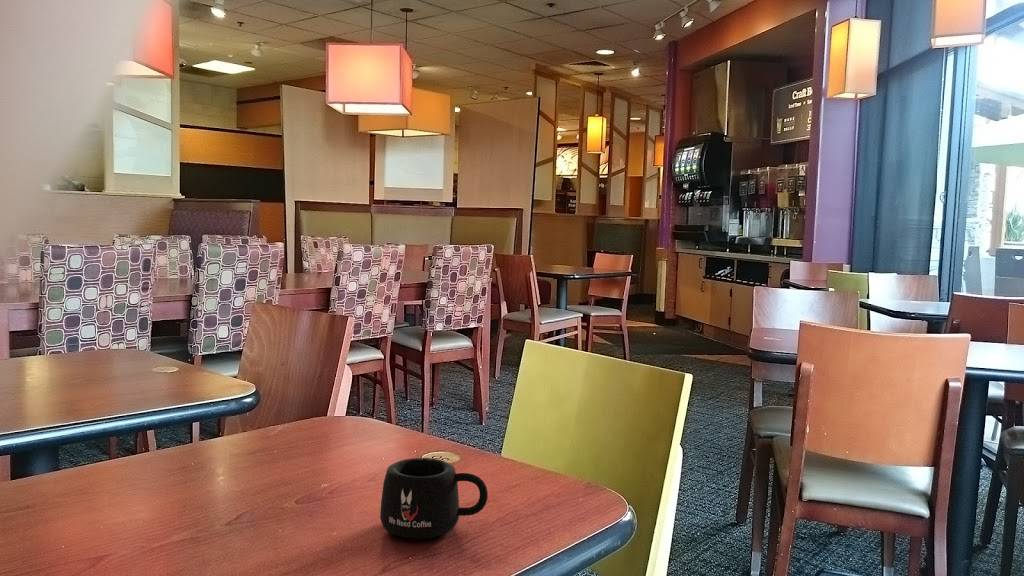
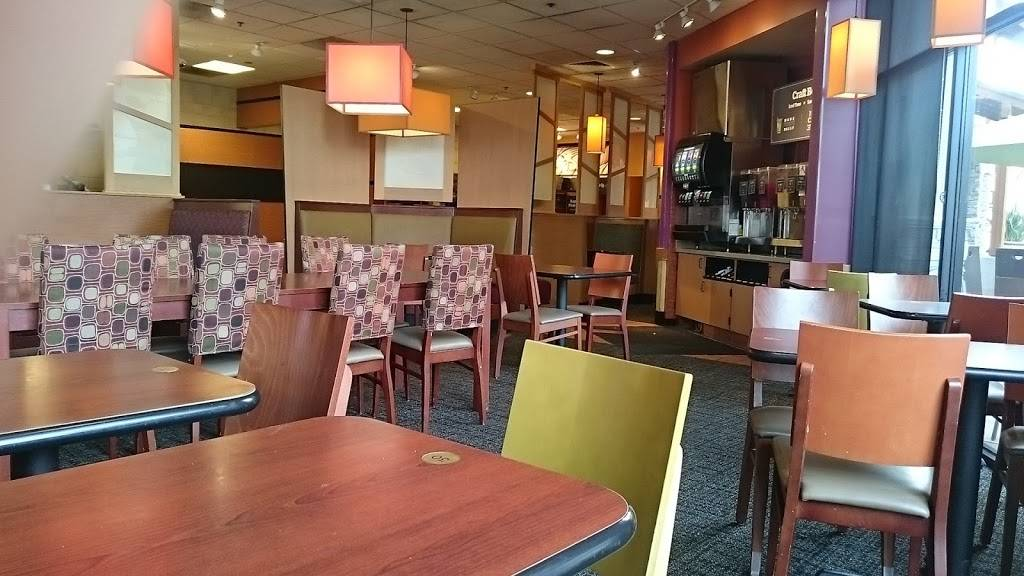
- mug [379,457,489,540]
